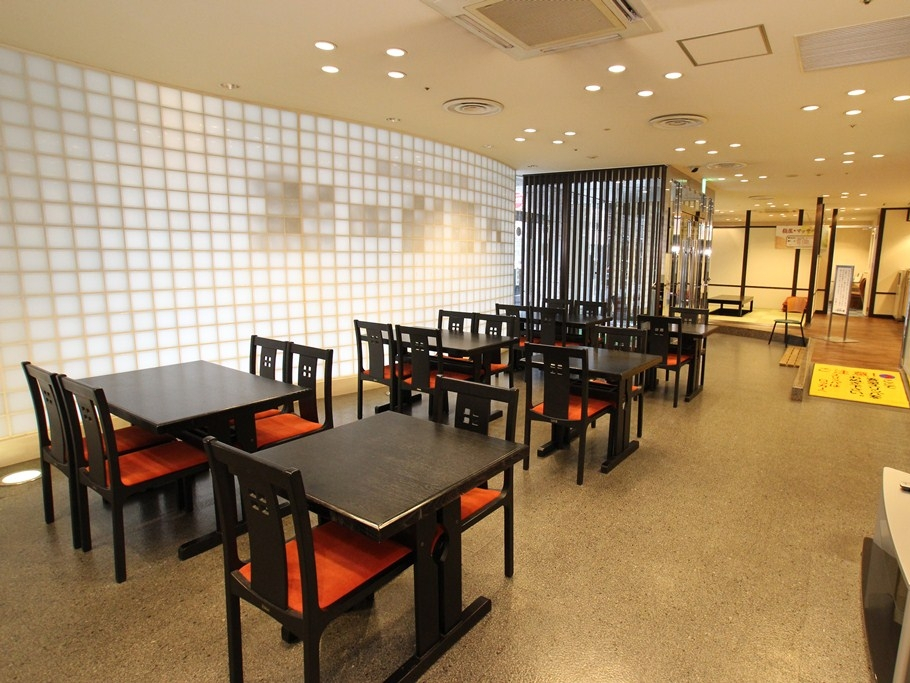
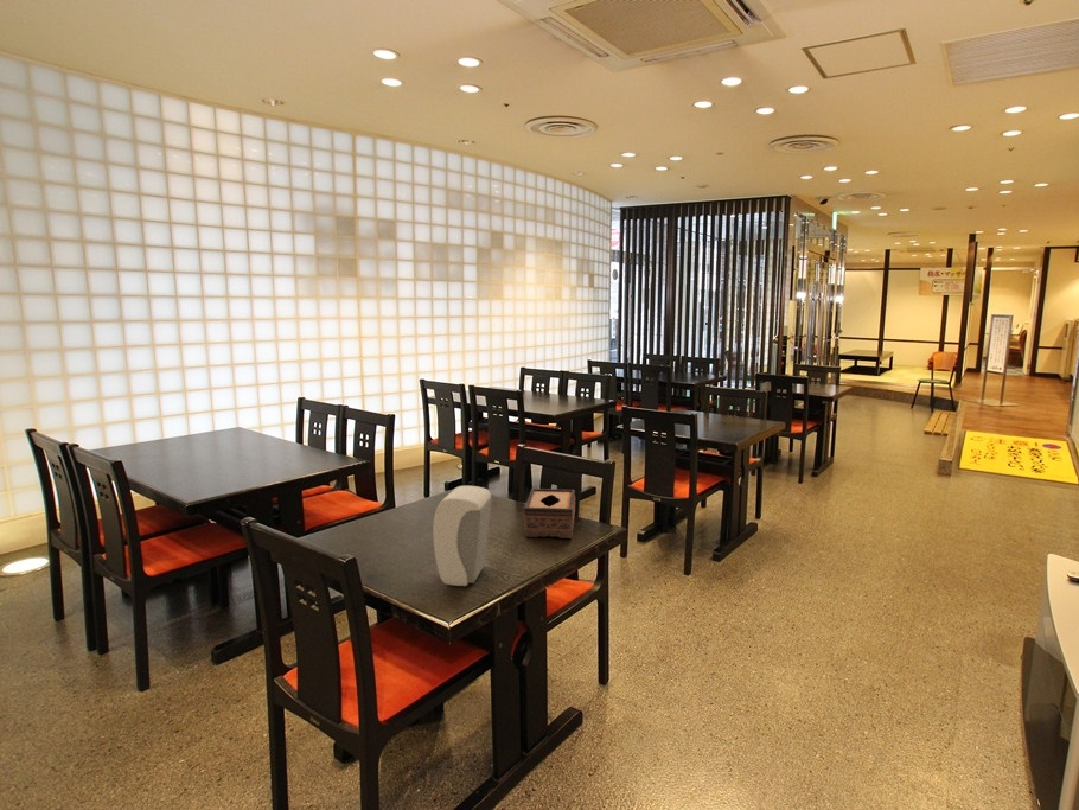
+ tissue box [523,487,576,540]
+ soap dispenser [432,485,493,587]
